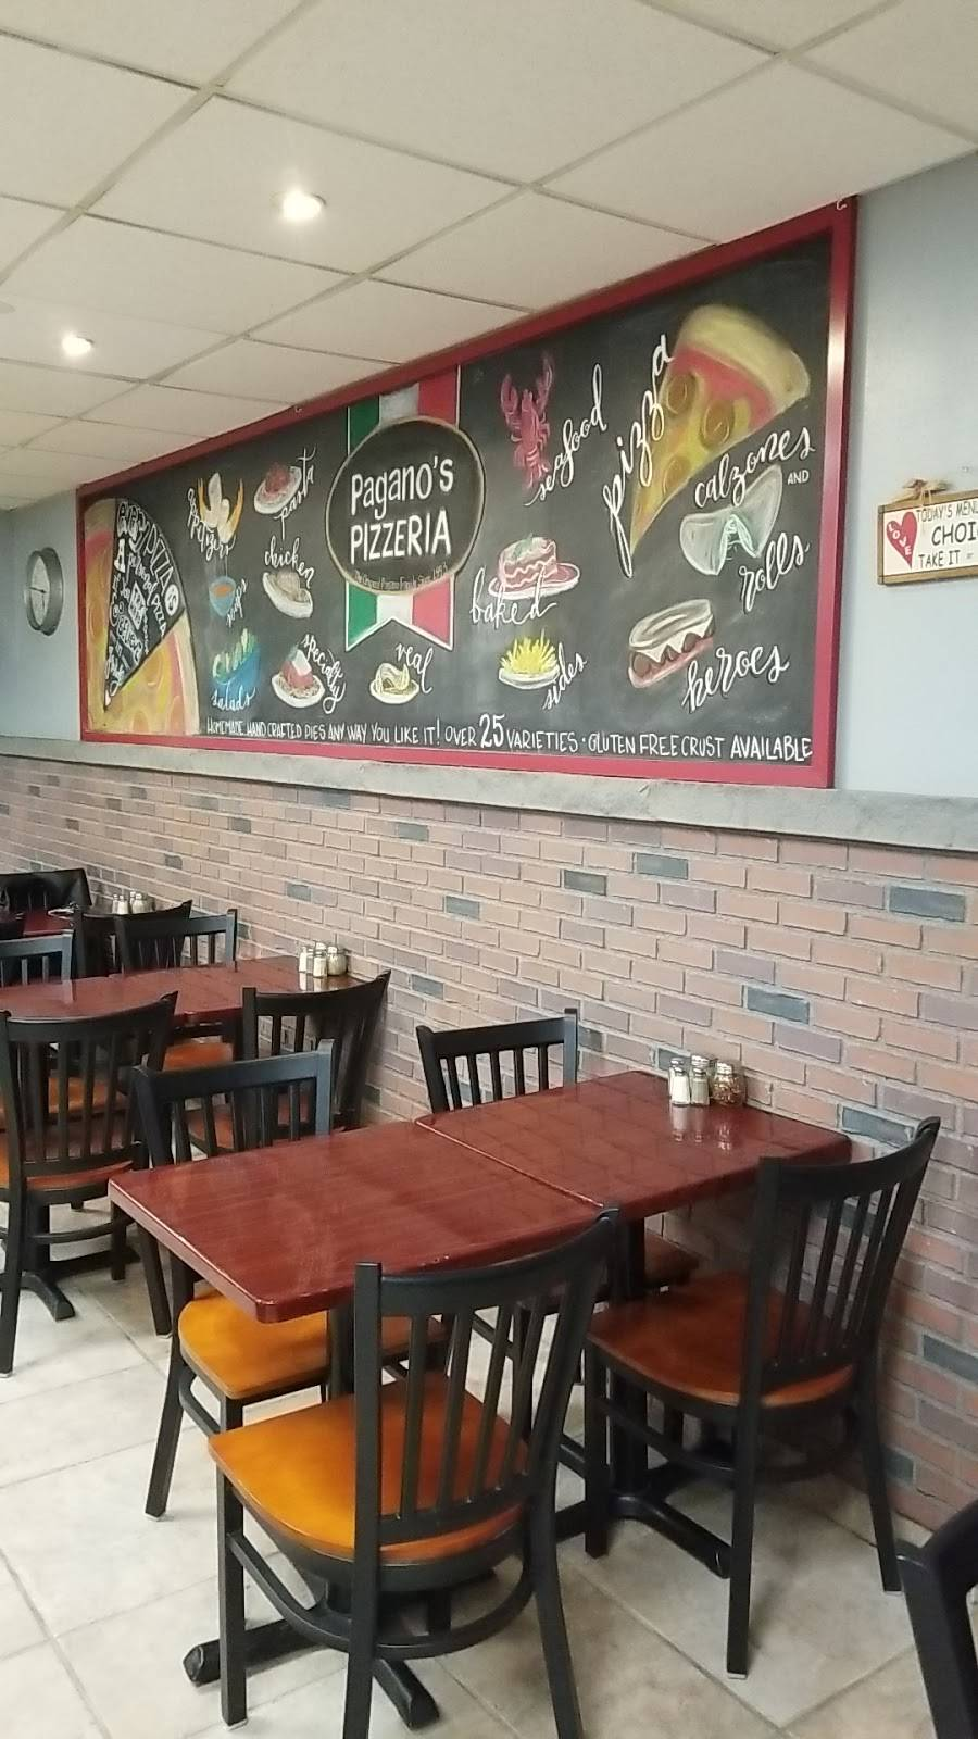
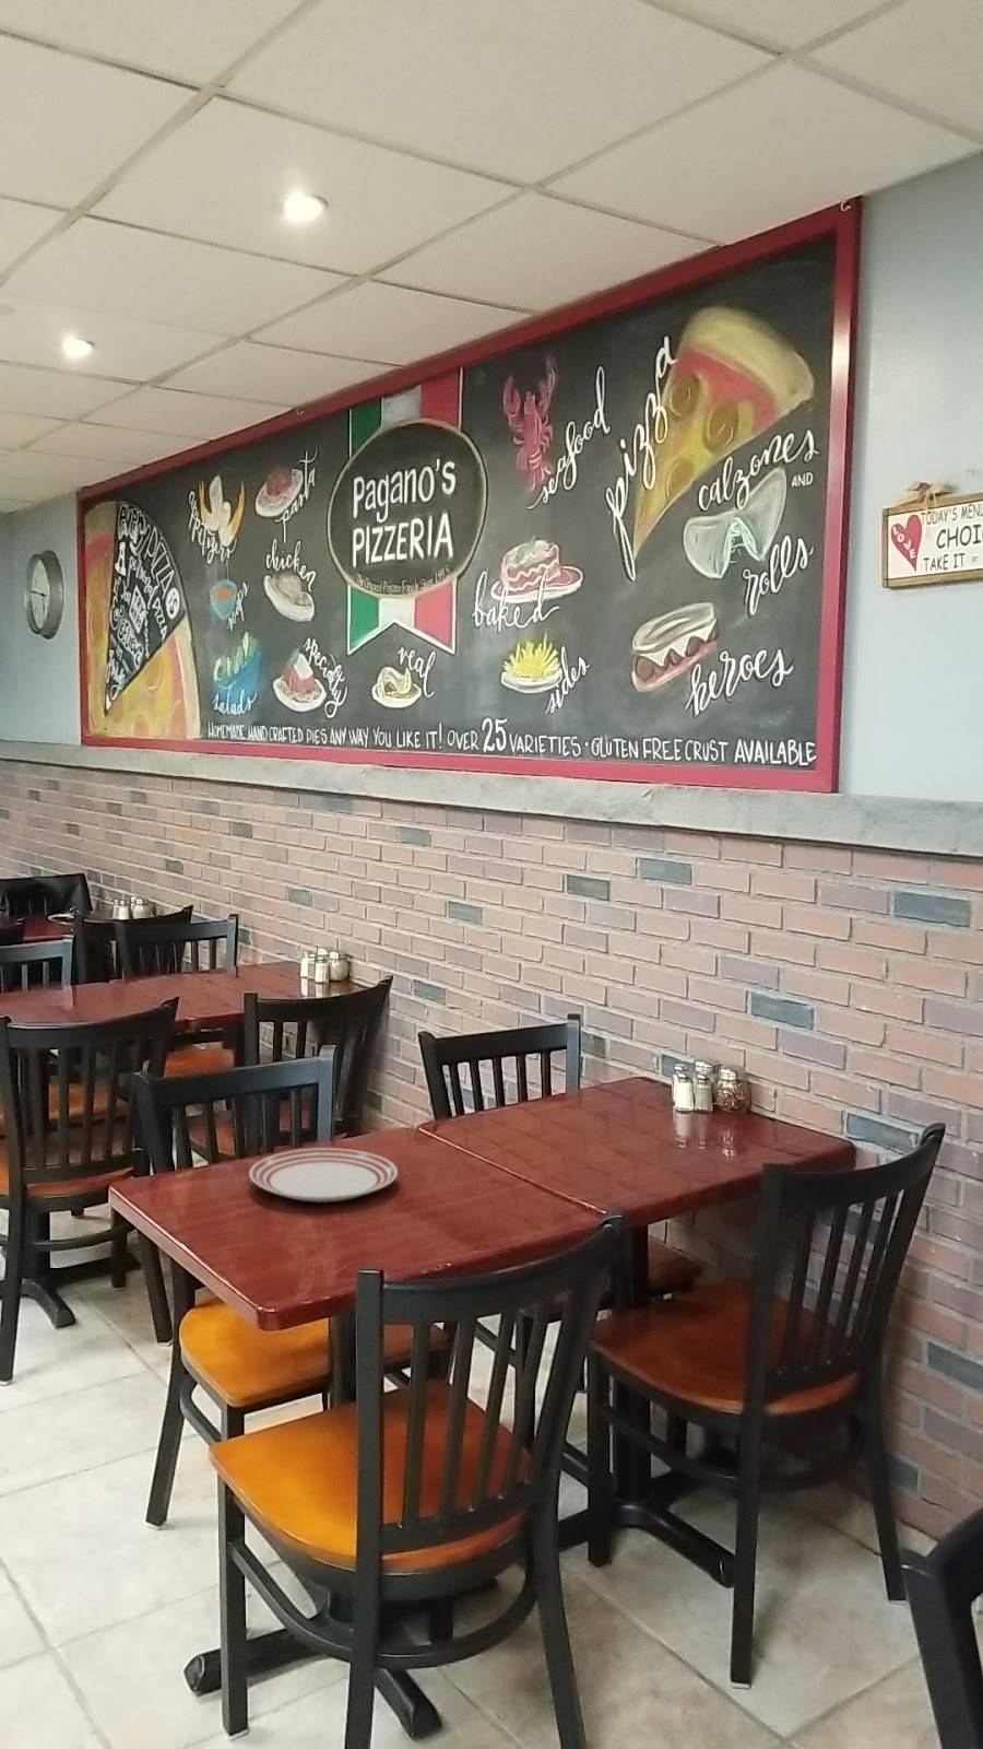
+ dinner plate [248,1147,398,1204]
